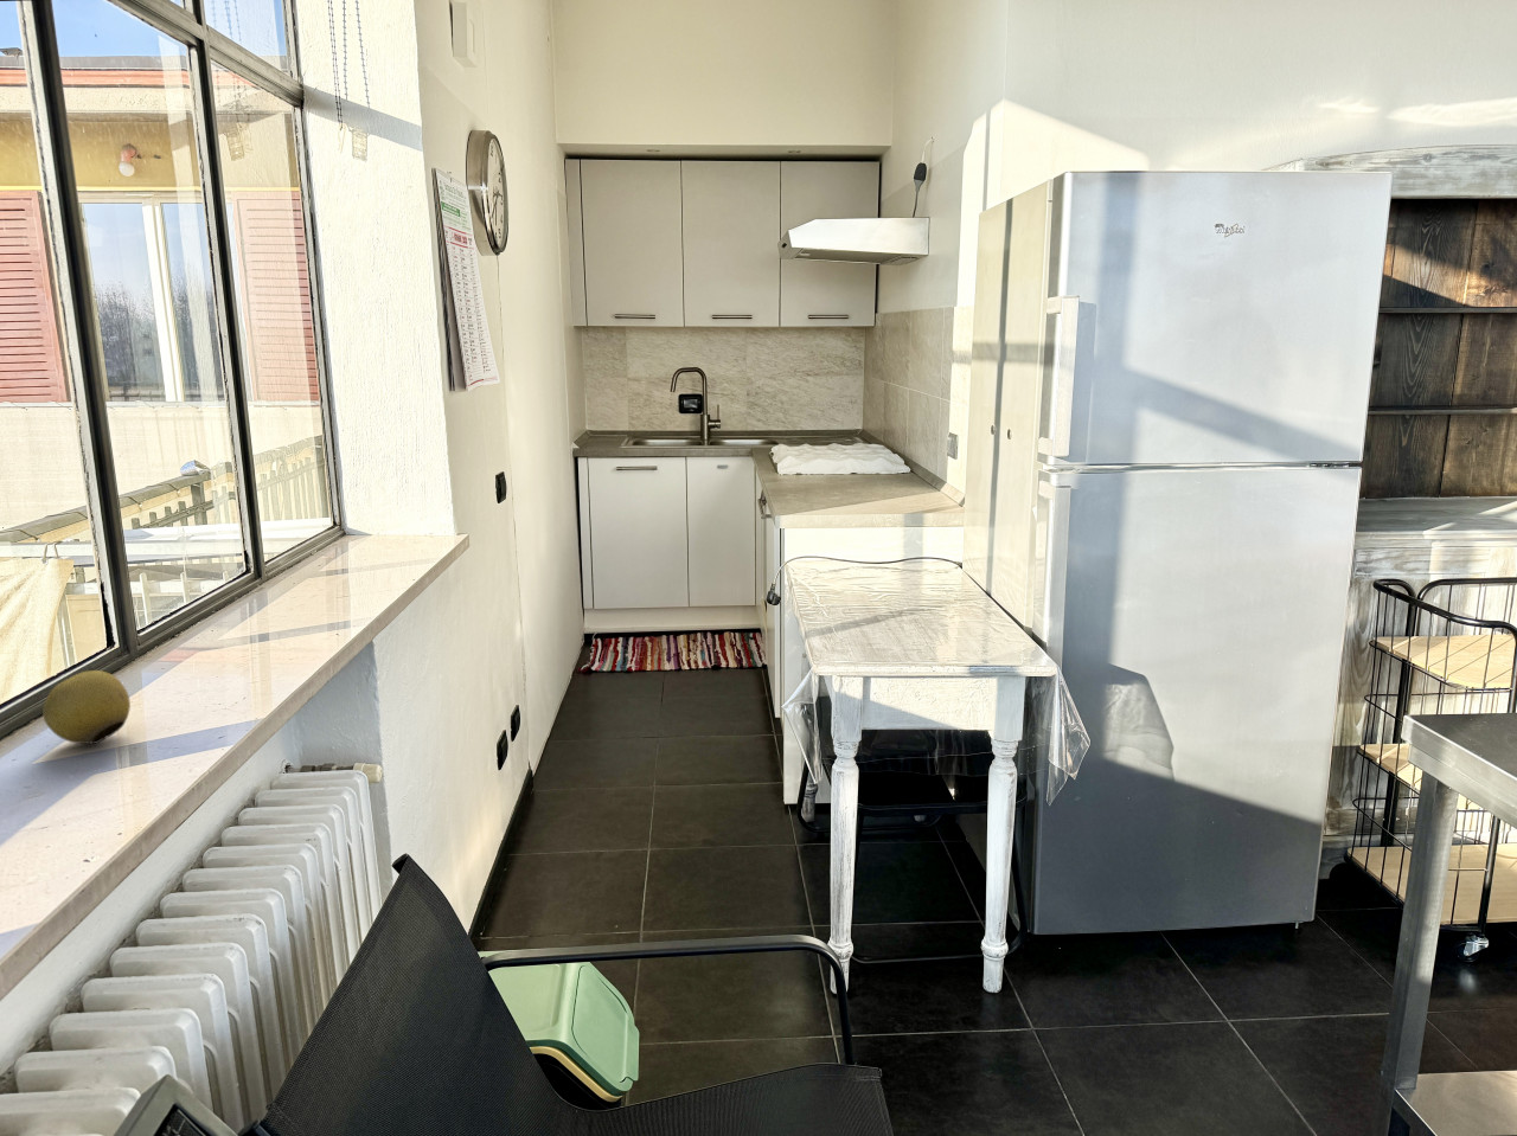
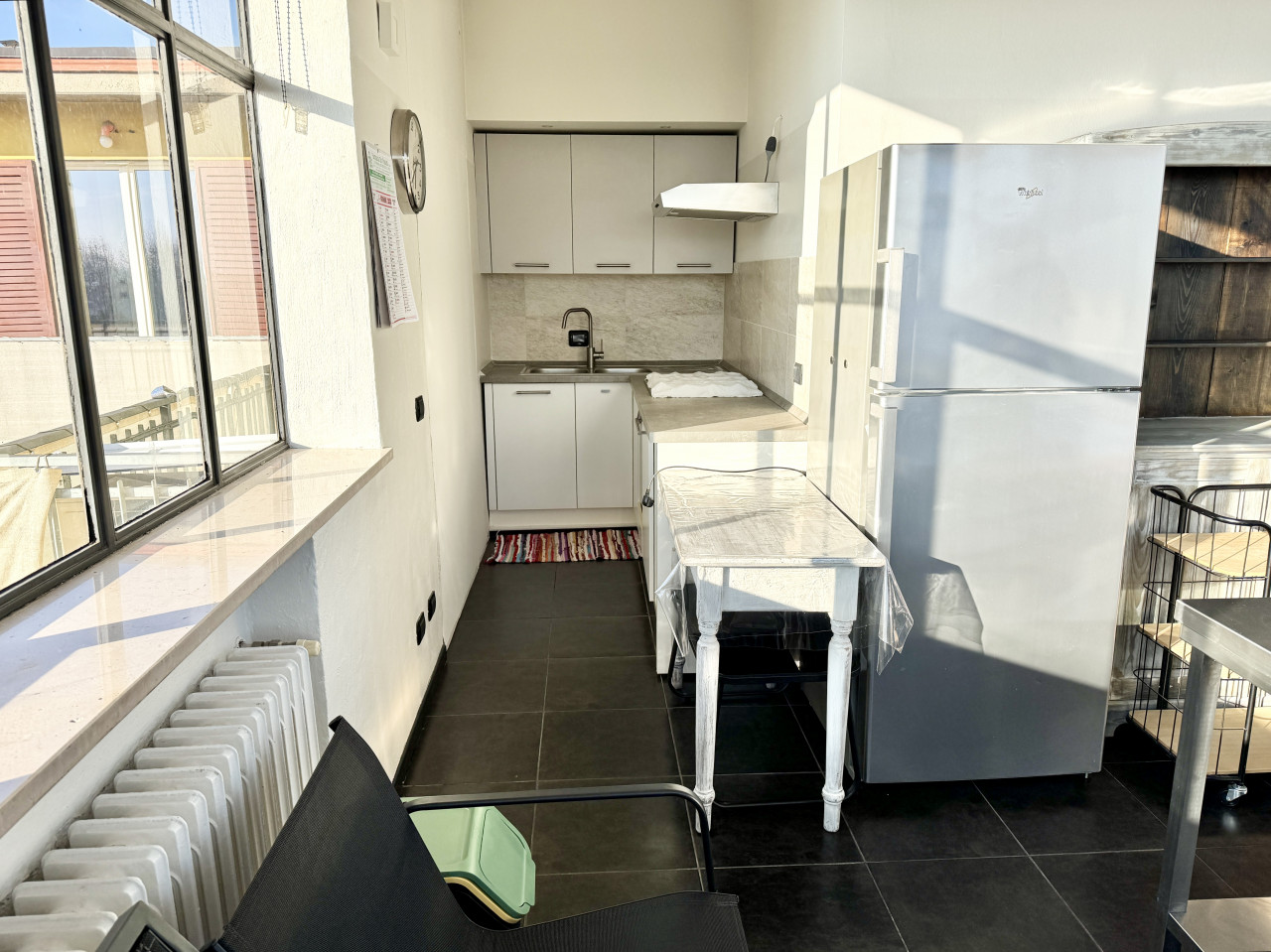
- fruit [42,669,131,745]
